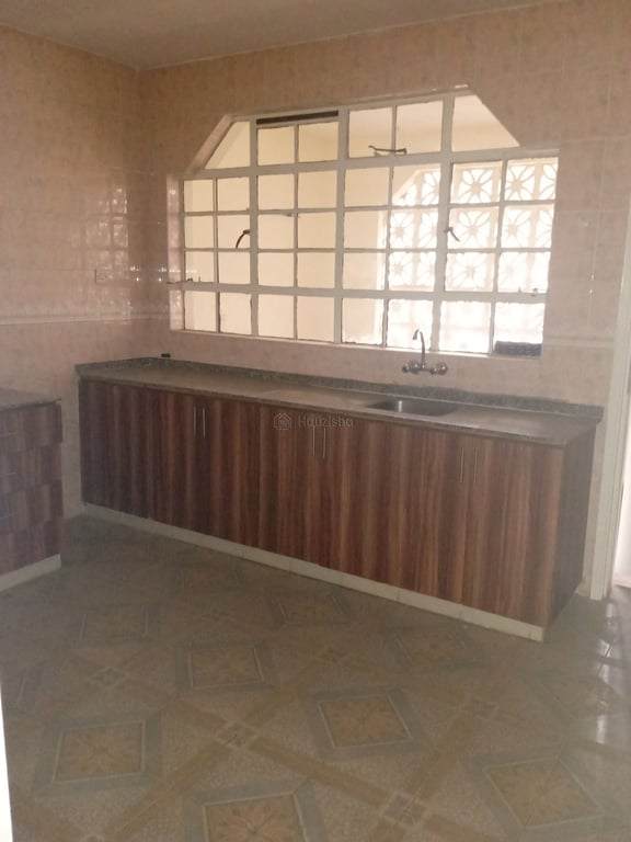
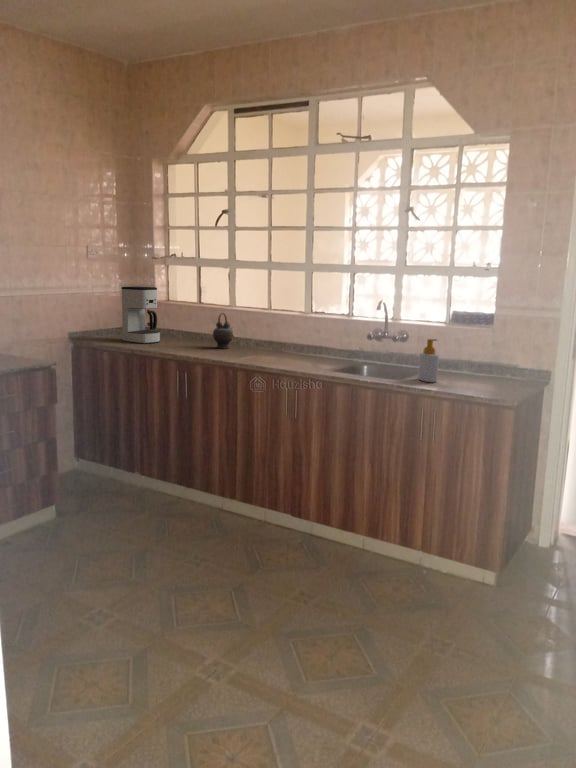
+ soap bottle [417,338,440,383]
+ teapot [212,312,235,350]
+ coffee maker [120,285,161,345]
